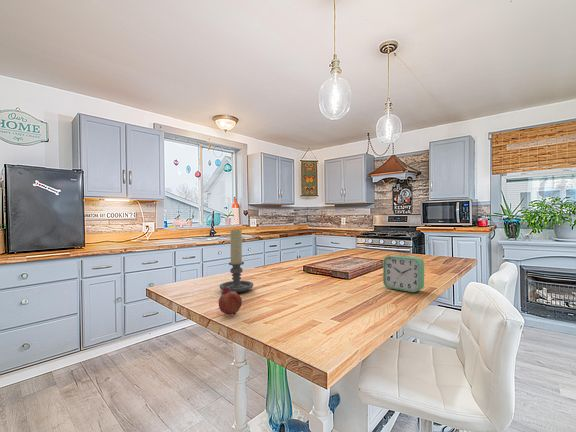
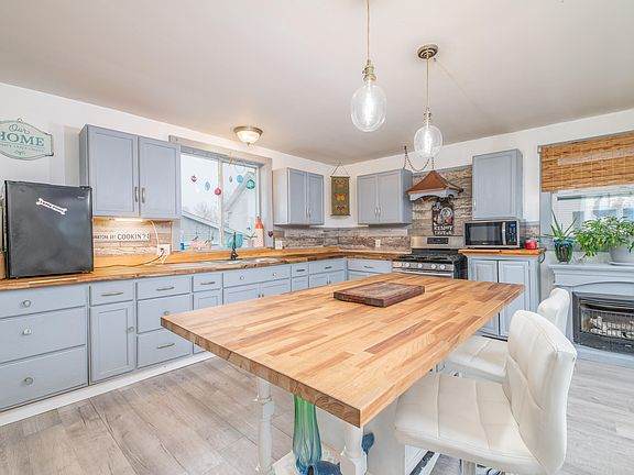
- fruit [218,287,243,316]
- candle holder [219,229,254,294]
- alarm clock [382,254,425,293]
